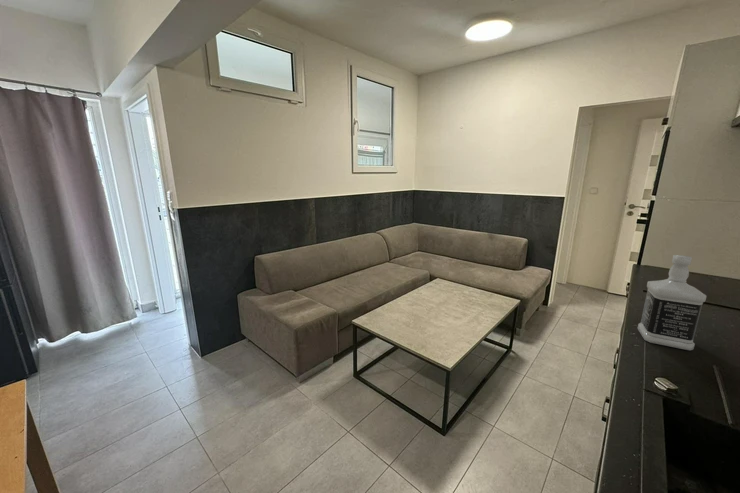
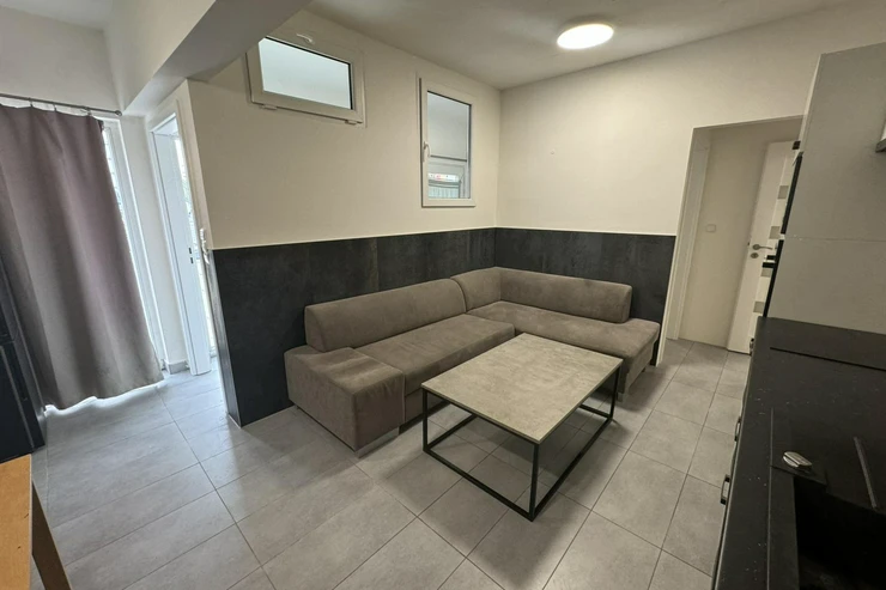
- bottle [637,254,707,351]
